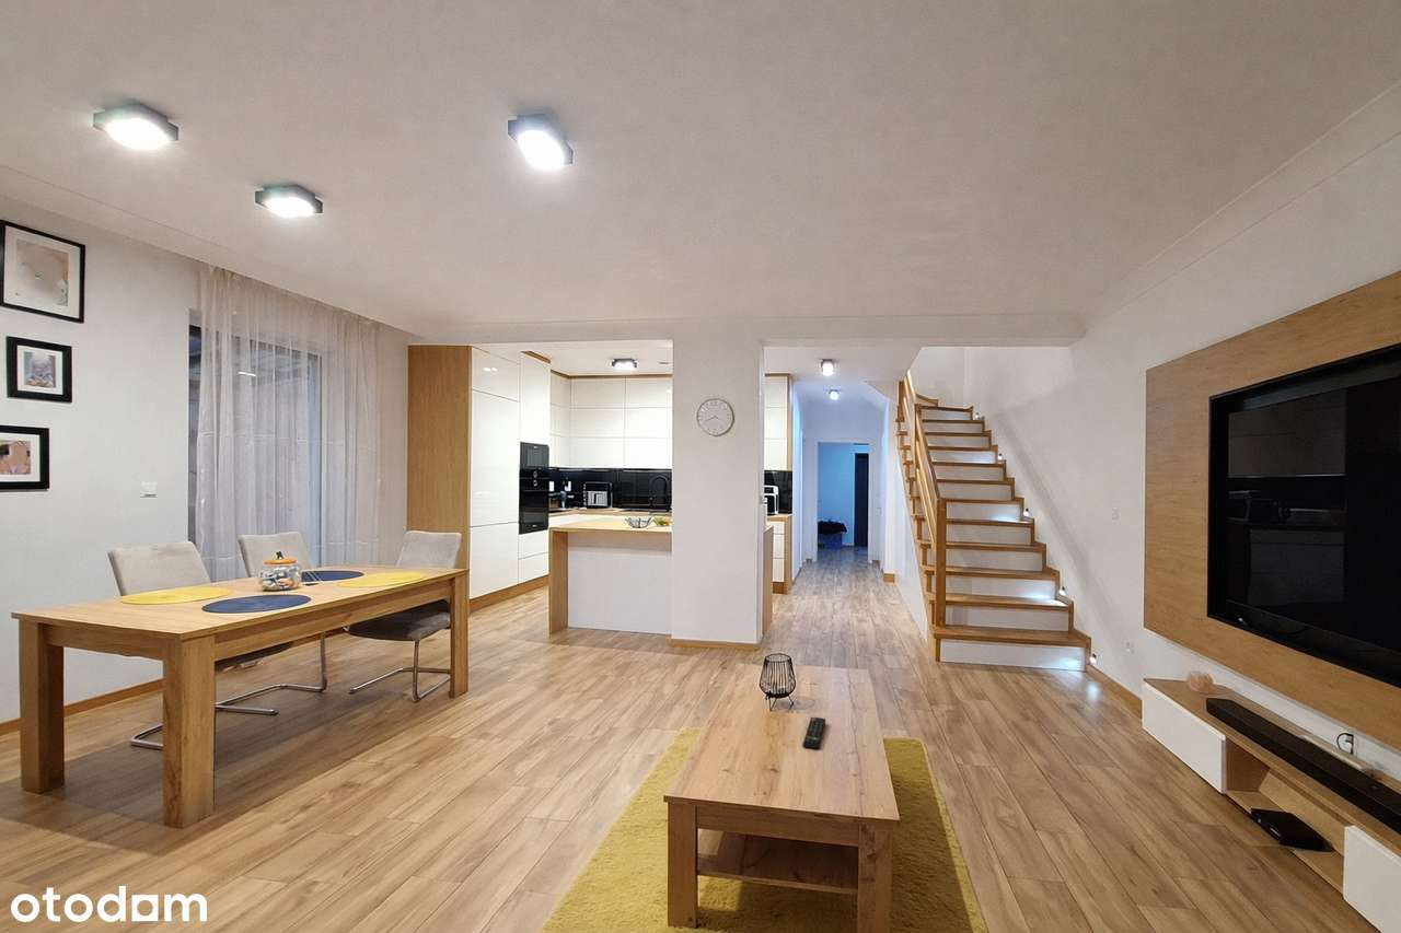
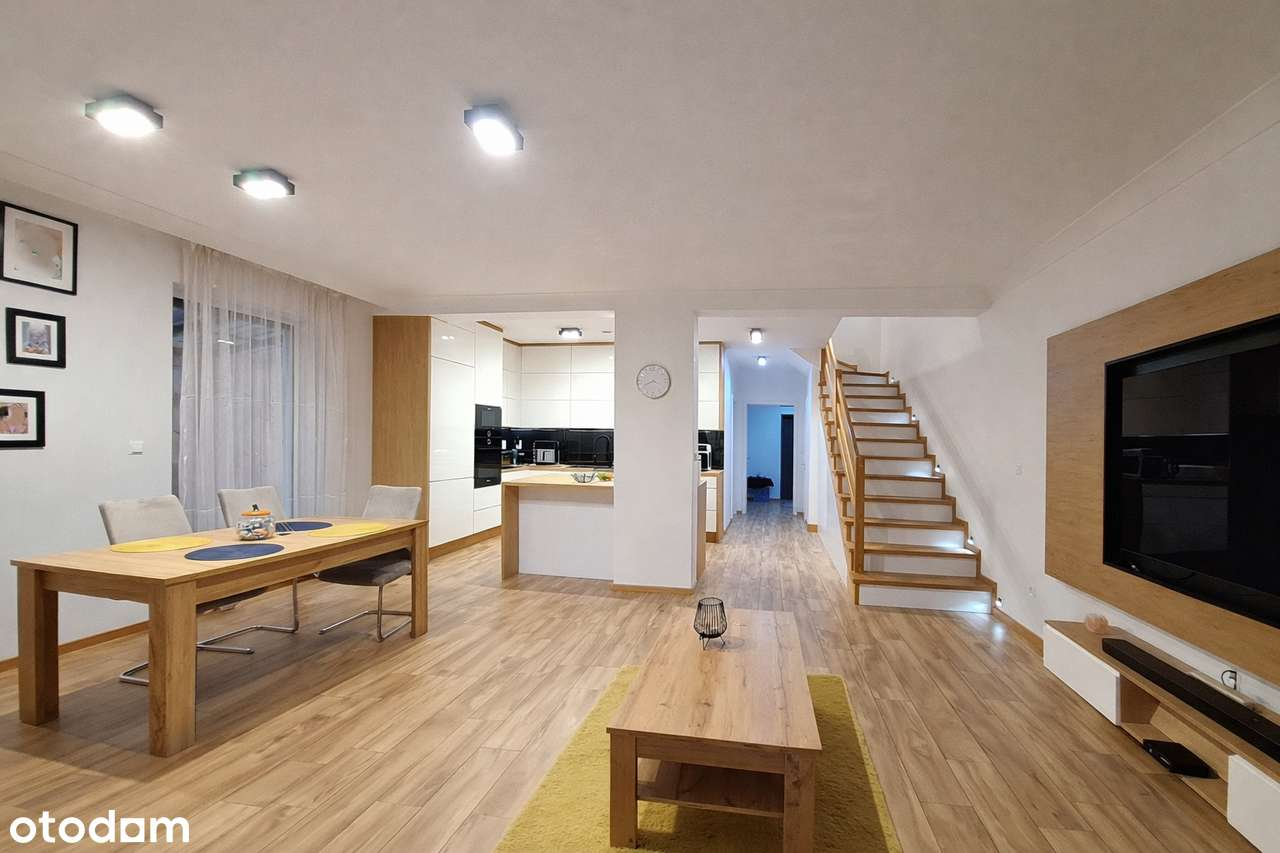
- remote control [802,716,826,751]
